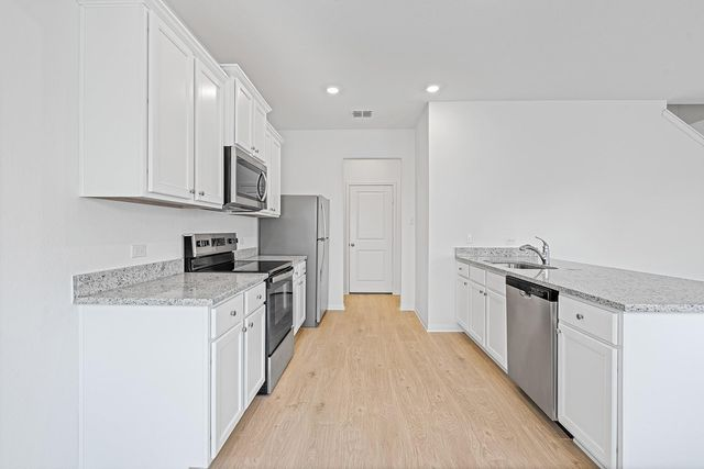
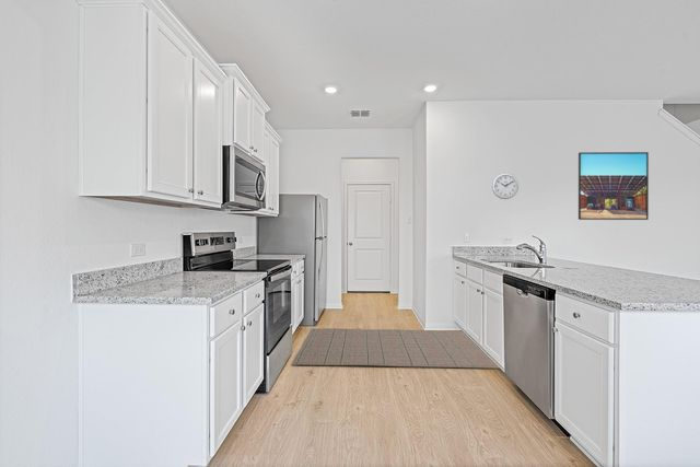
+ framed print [578,151,650,221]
+ rug [291,327,501,370]
+ wall clock [491,172,520,200]
